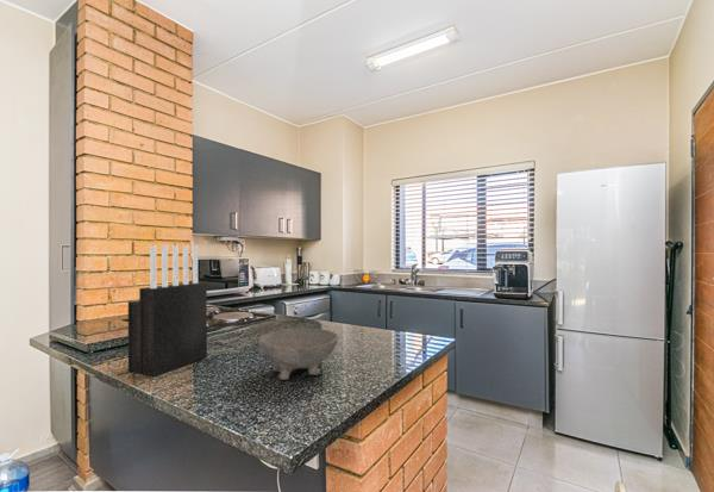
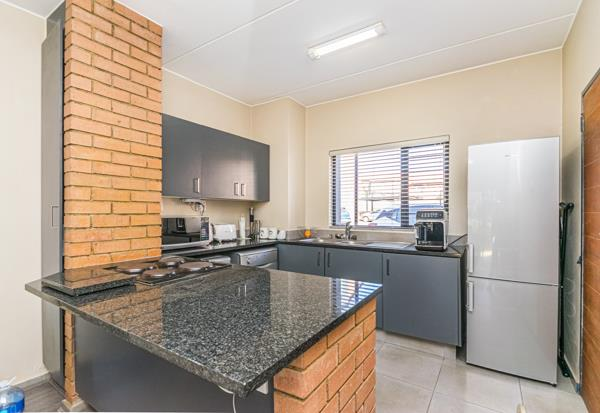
- bowl [257,326,339,381]
- knife block [127,244,208,378]
